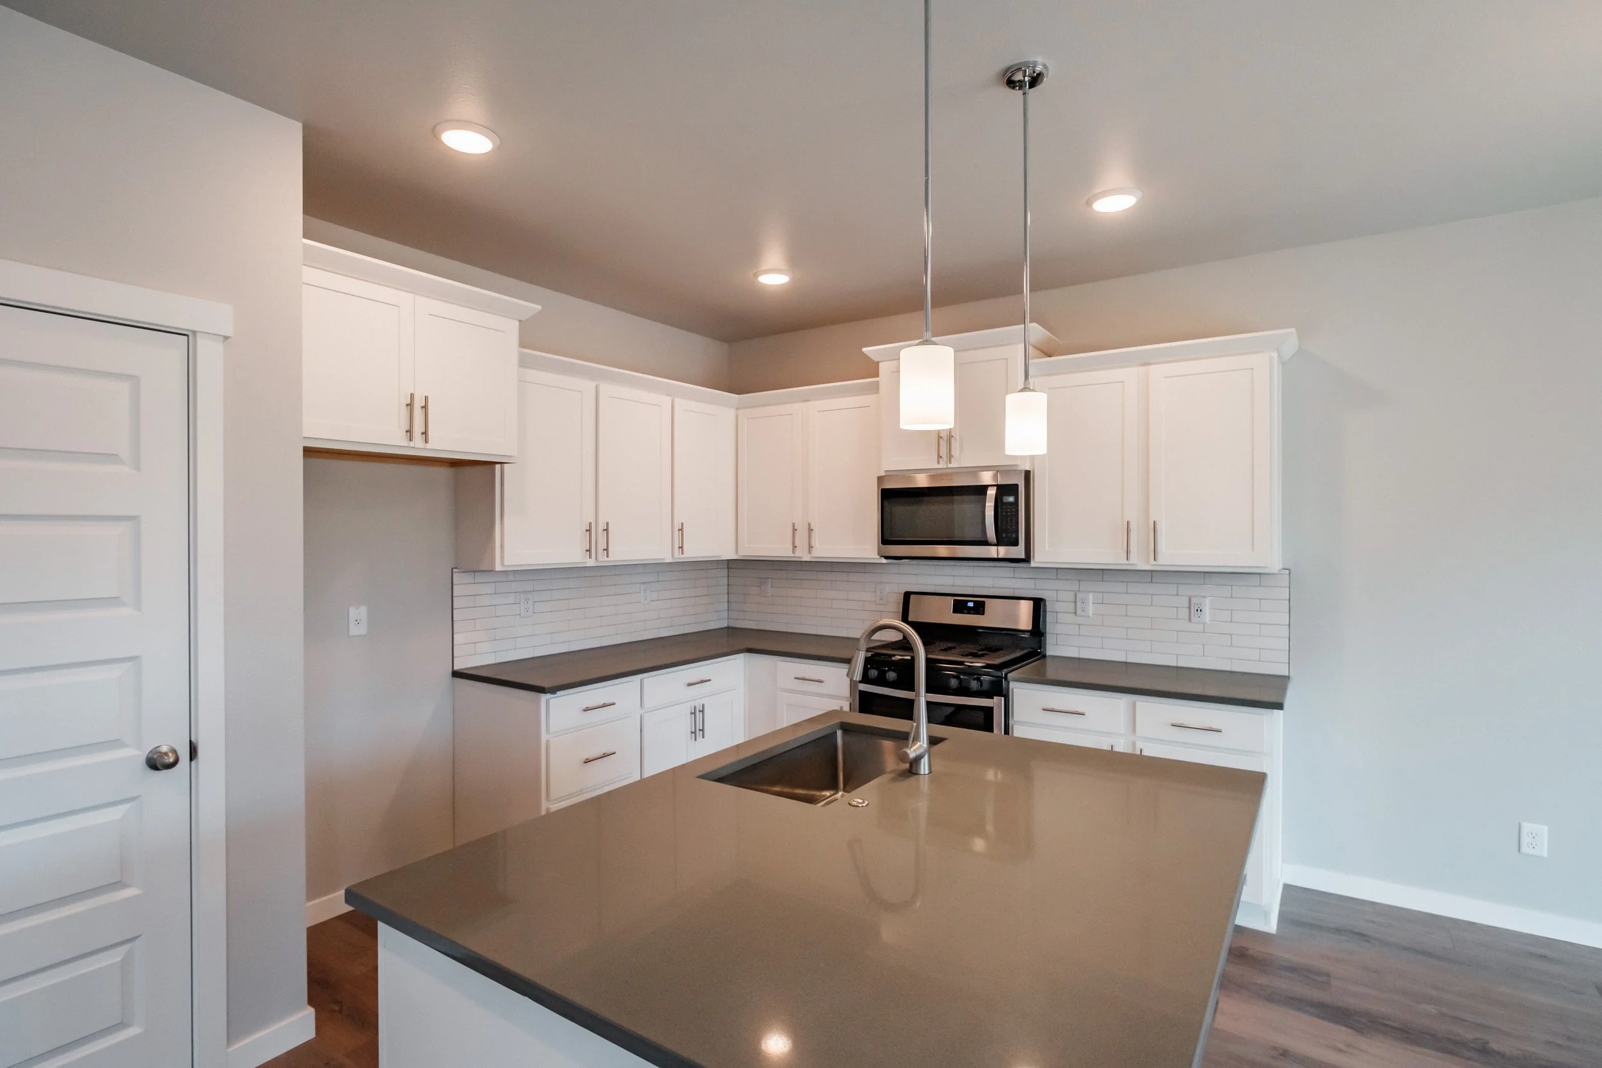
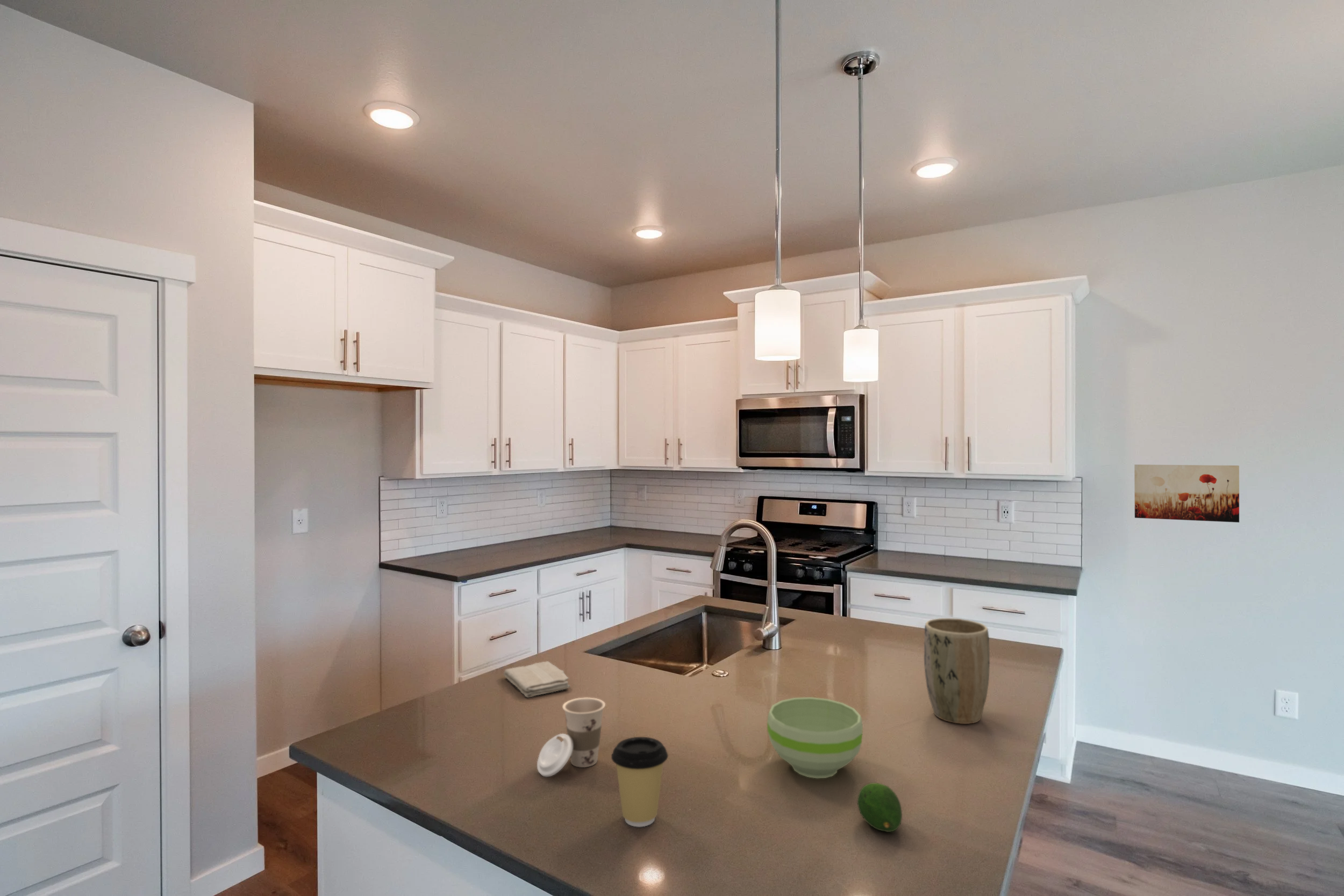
+ fruit [856,783,903,833]
+ washcloth [503,661,571,698]
+ cup [537,697,606,777]
+ bowl [767,697,863,779]
+ wall art [1134,464,1240,523]
+ plant pot [924,618,990,725]
+ coffee cup [611,736,669,827]
